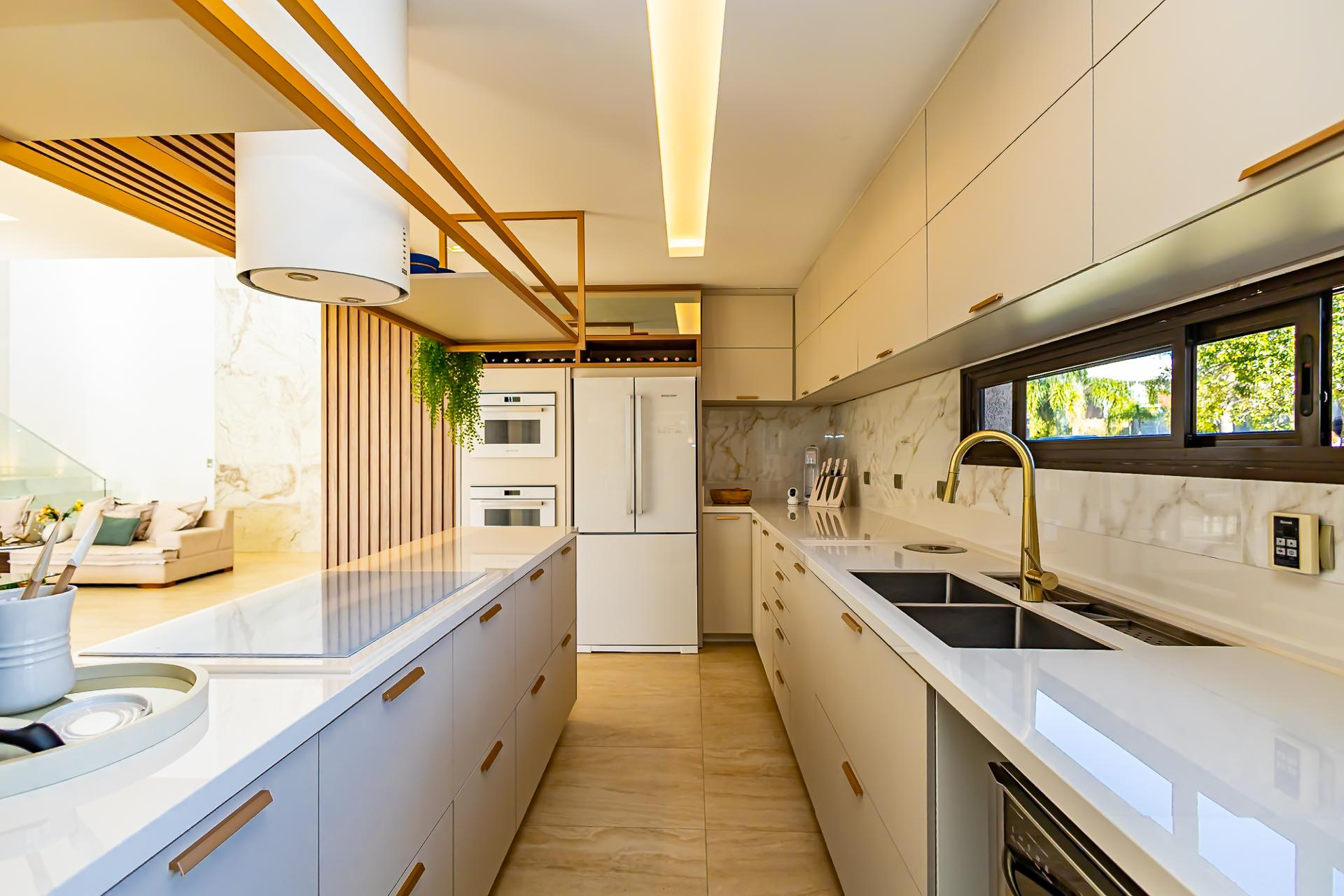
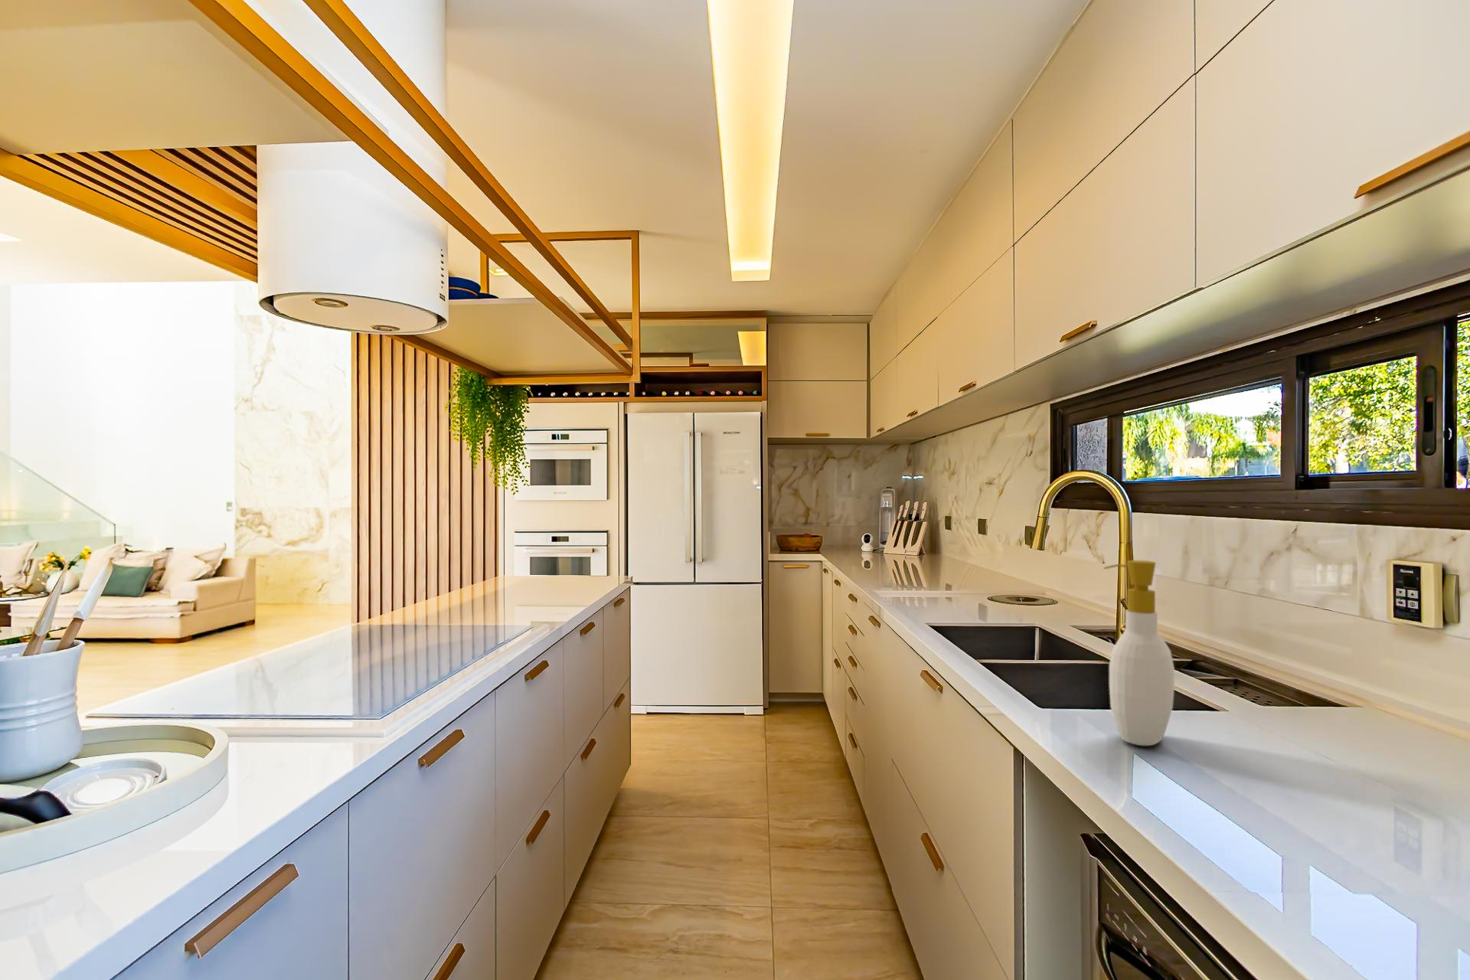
+ soap bottle [1104,560,1176,746]
